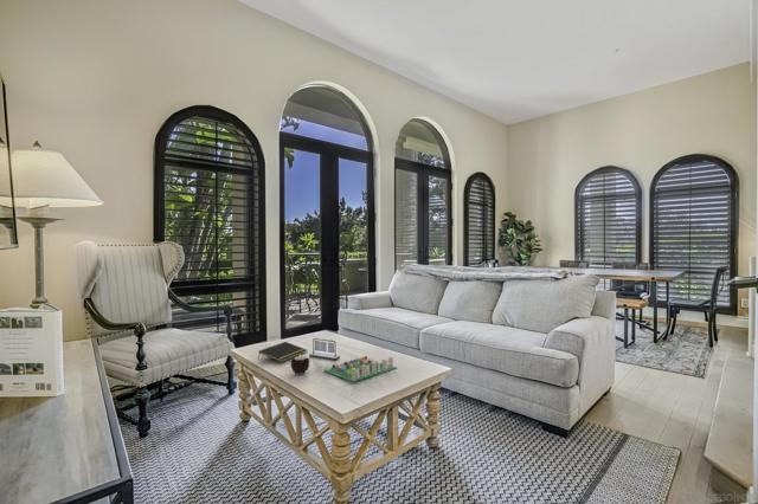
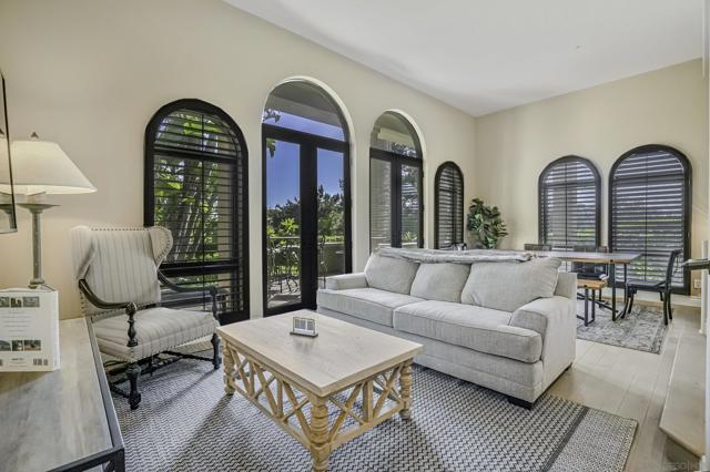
- candle [289,355,310,376]
- board game [323,355,398,383]
- notepad [257,341,308,363]
